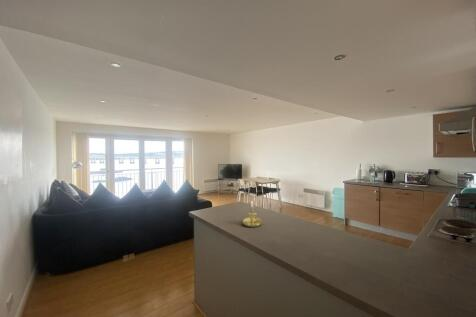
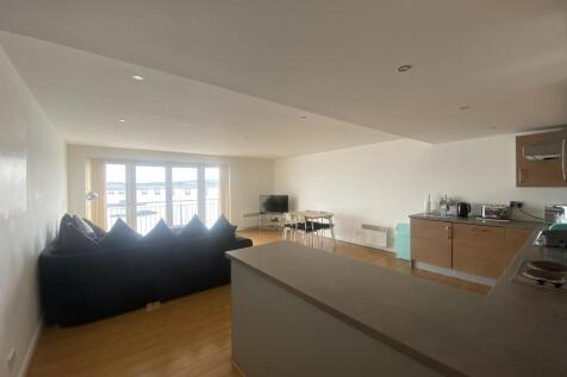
- candle holder [241,202,263,228]
